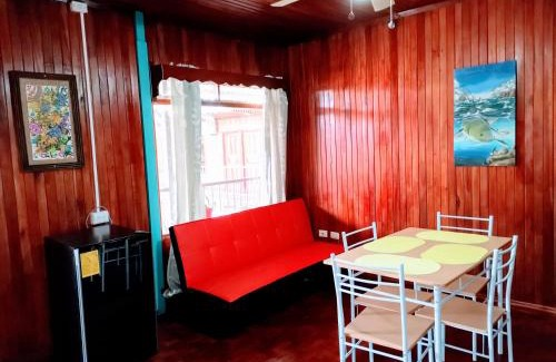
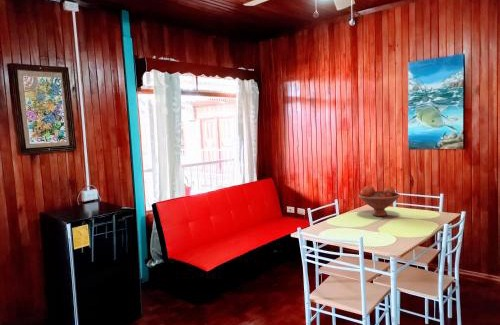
+ fruit bowl [358,184,401,217]
